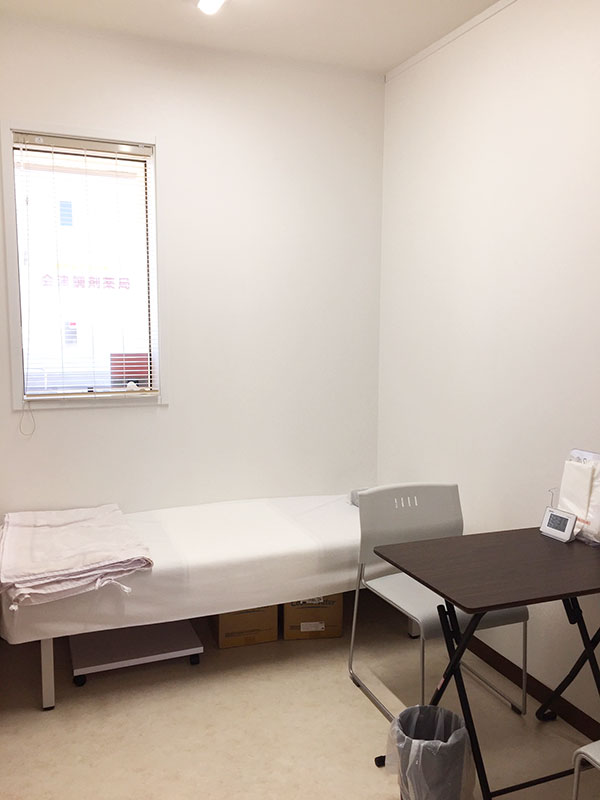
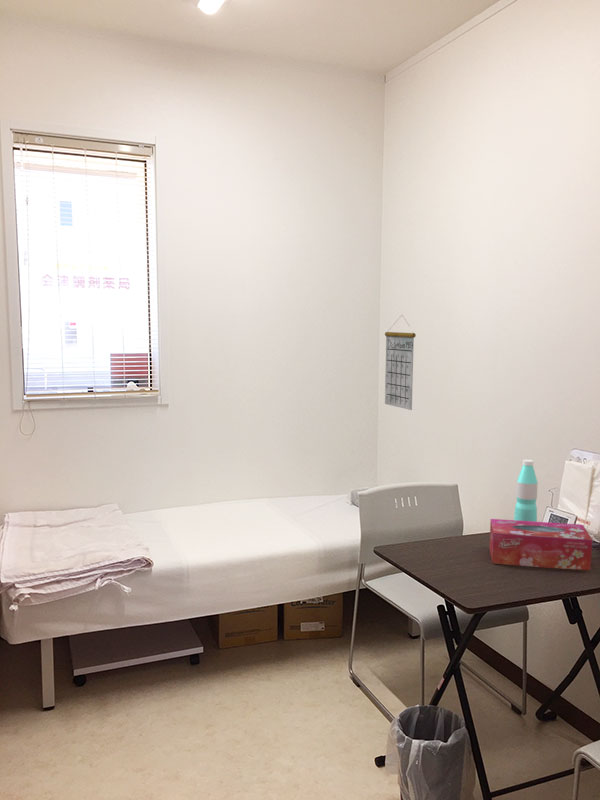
+ tissue box [488,518,593,571]
+ calendar [384,314,417,411]
+ water bottle [513,459,539,522]
